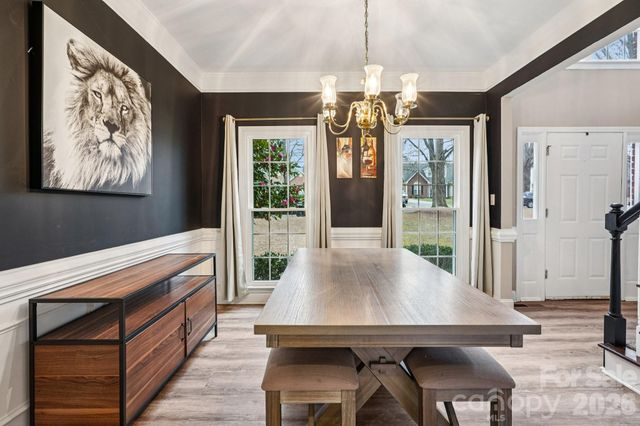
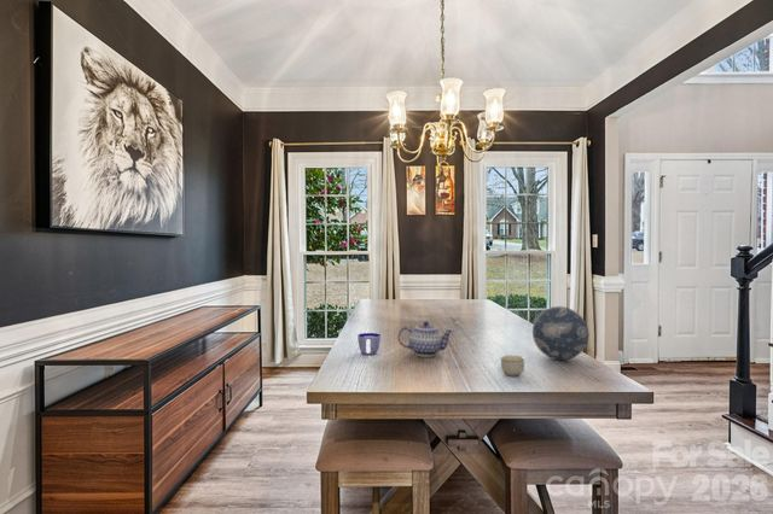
+ cup [499,354,525,376]
+ teapot [397,320,455,358]
+ cup [356,332,382,356]
+ decorative ball [531,305,589,361]
